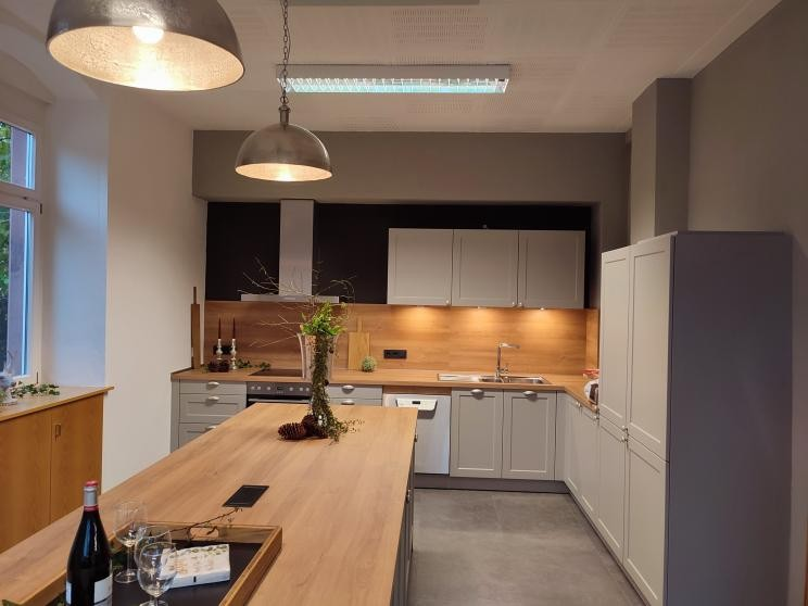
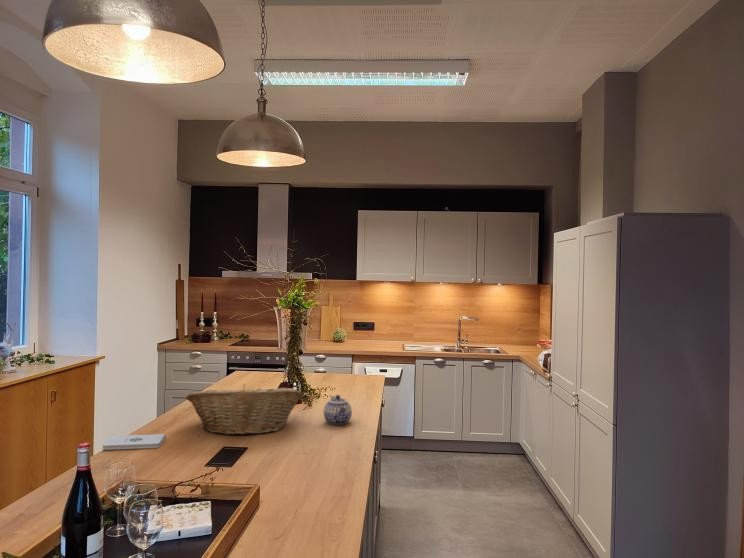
+ teapot [323,394,353,426]
+ fruit basket [185,383,302,436]
+ notepad [101,433,166,451]
